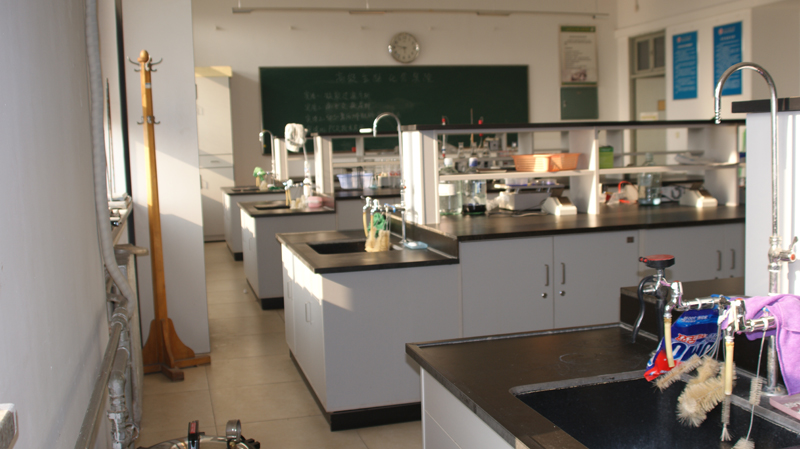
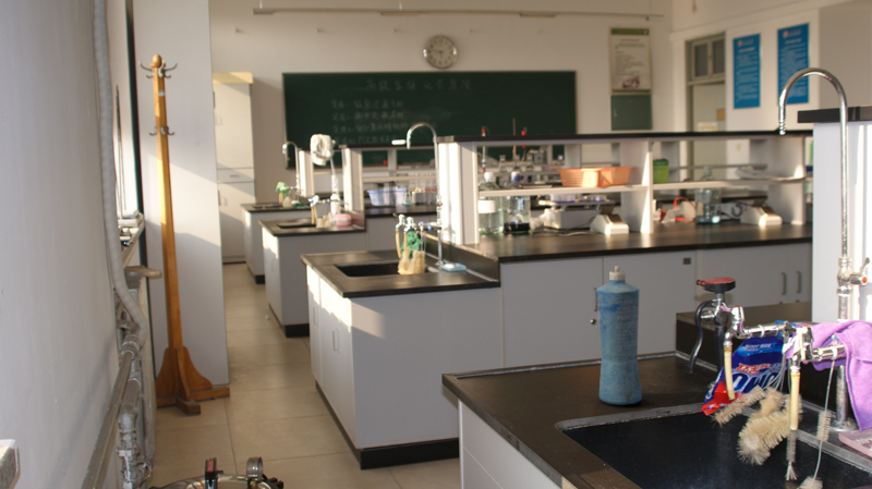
+ squeeze bottle [595,265,643,406]
